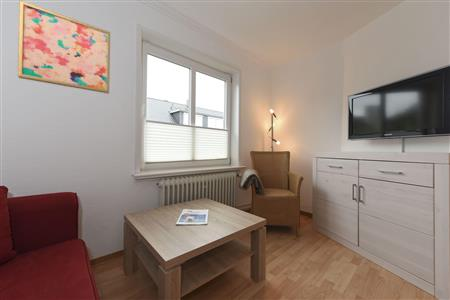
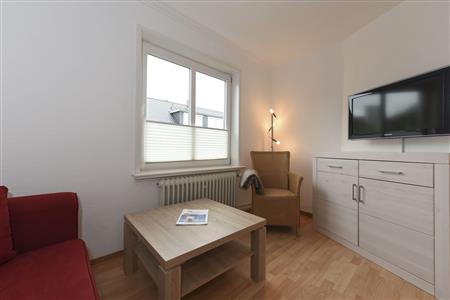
- wall art [17,0,111,94]
